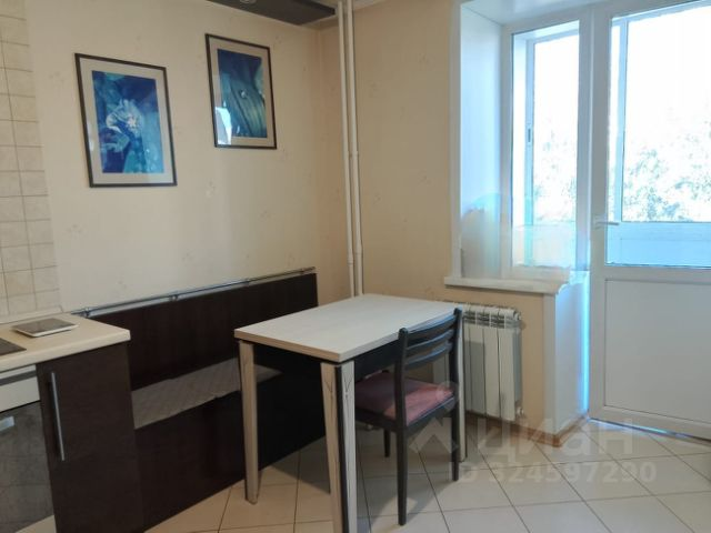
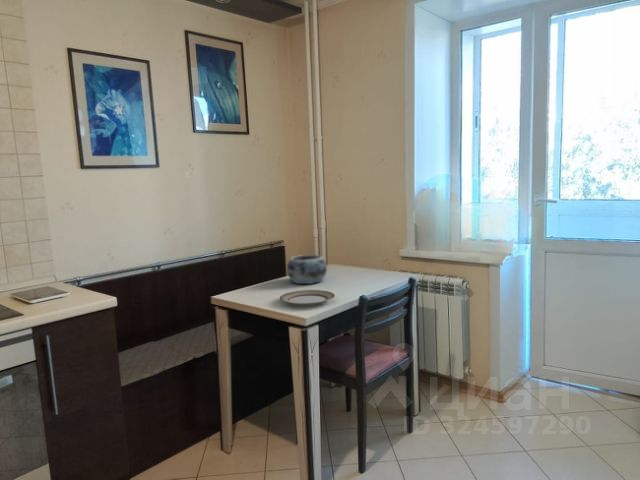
+ decorative bowl [286,254,328,285]
+ plate [279,289,336,307]
